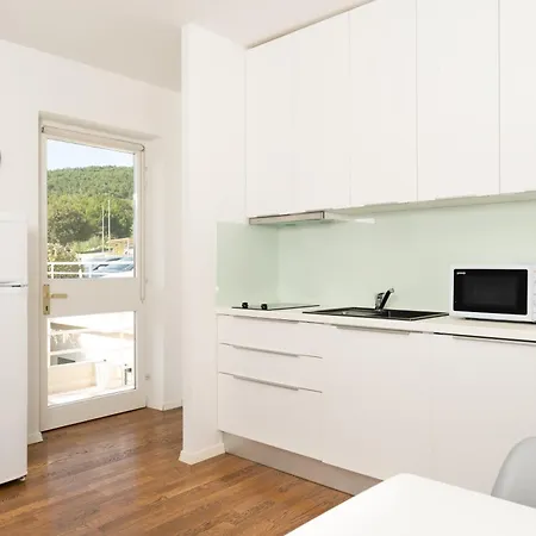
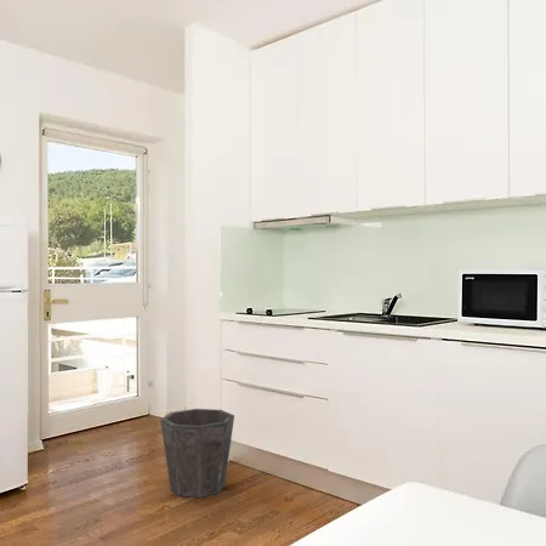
+ waste bin [159,408,235,499]
